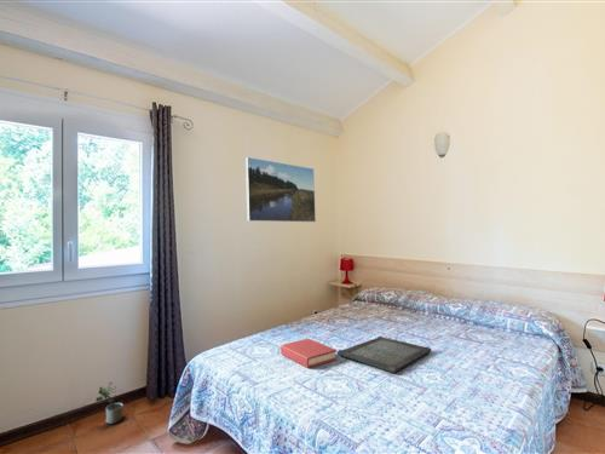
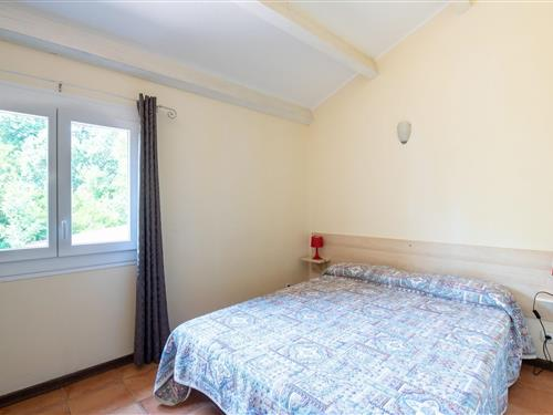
- potted plant [94,381,125,425]
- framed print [244,156,317,223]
- serving tray [336,335,432,374]
- hardback book [280,338,338,369]
